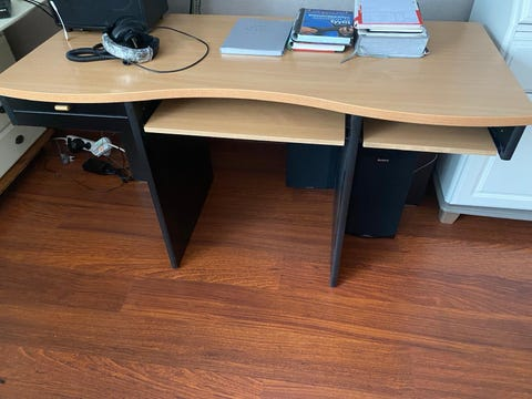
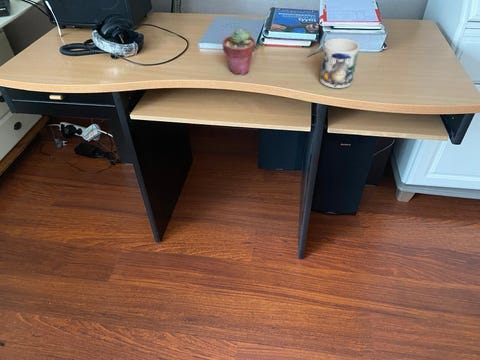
+ potted succulent [221,27,256,76]
+ mug [319,37,360,89]
